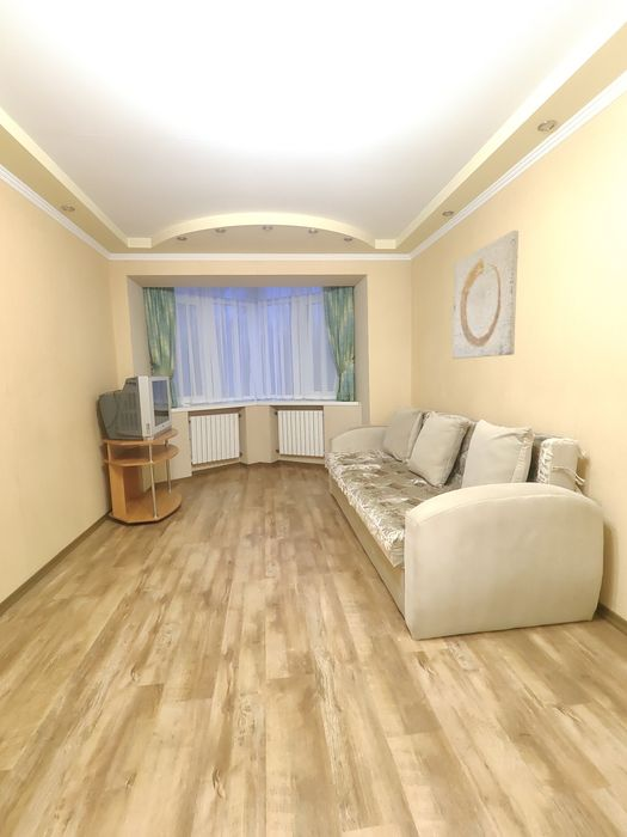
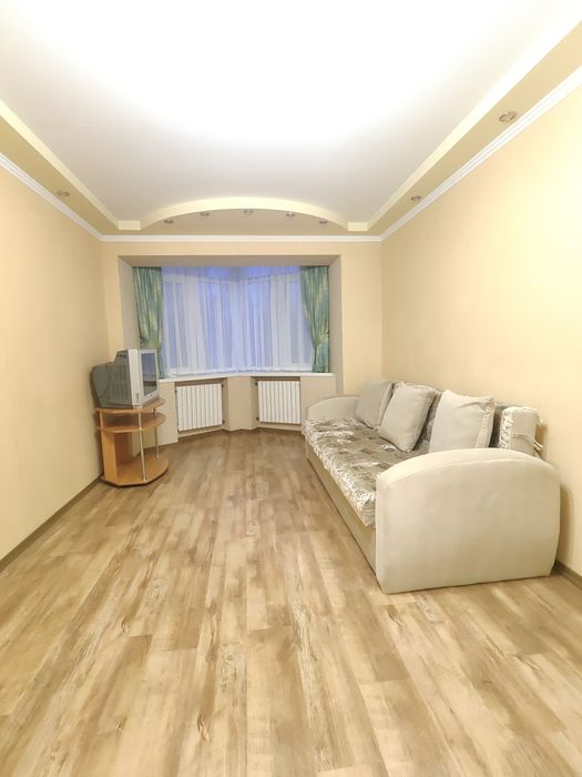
- wall art [451,230,520,360]
